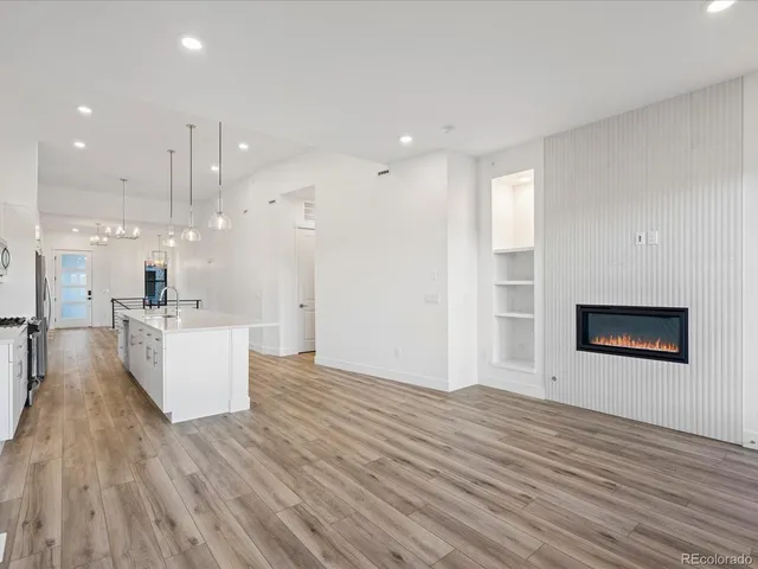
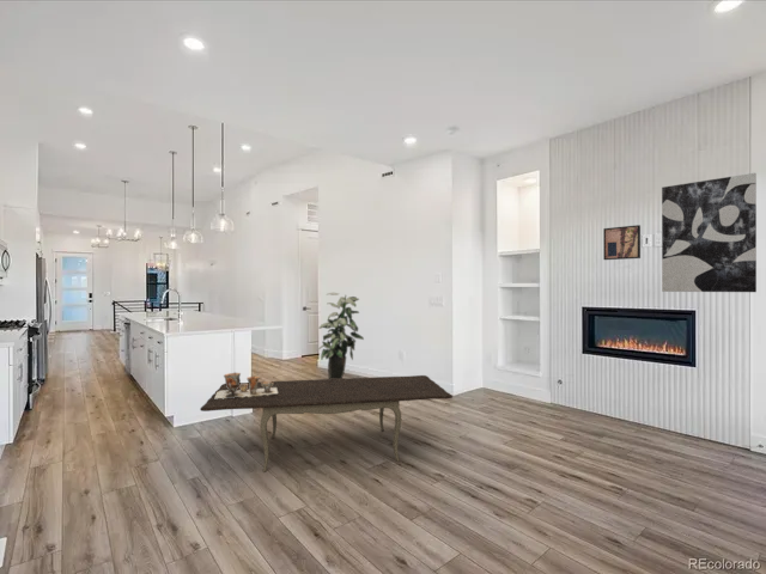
+ ceramic vessel [214,371,278,399]
+ wall art [602,224,642,261]
+ dining table [199,374,454,472]
+ indoor plant [317,292,365,379]
+ wall art [661,172,758,293]
